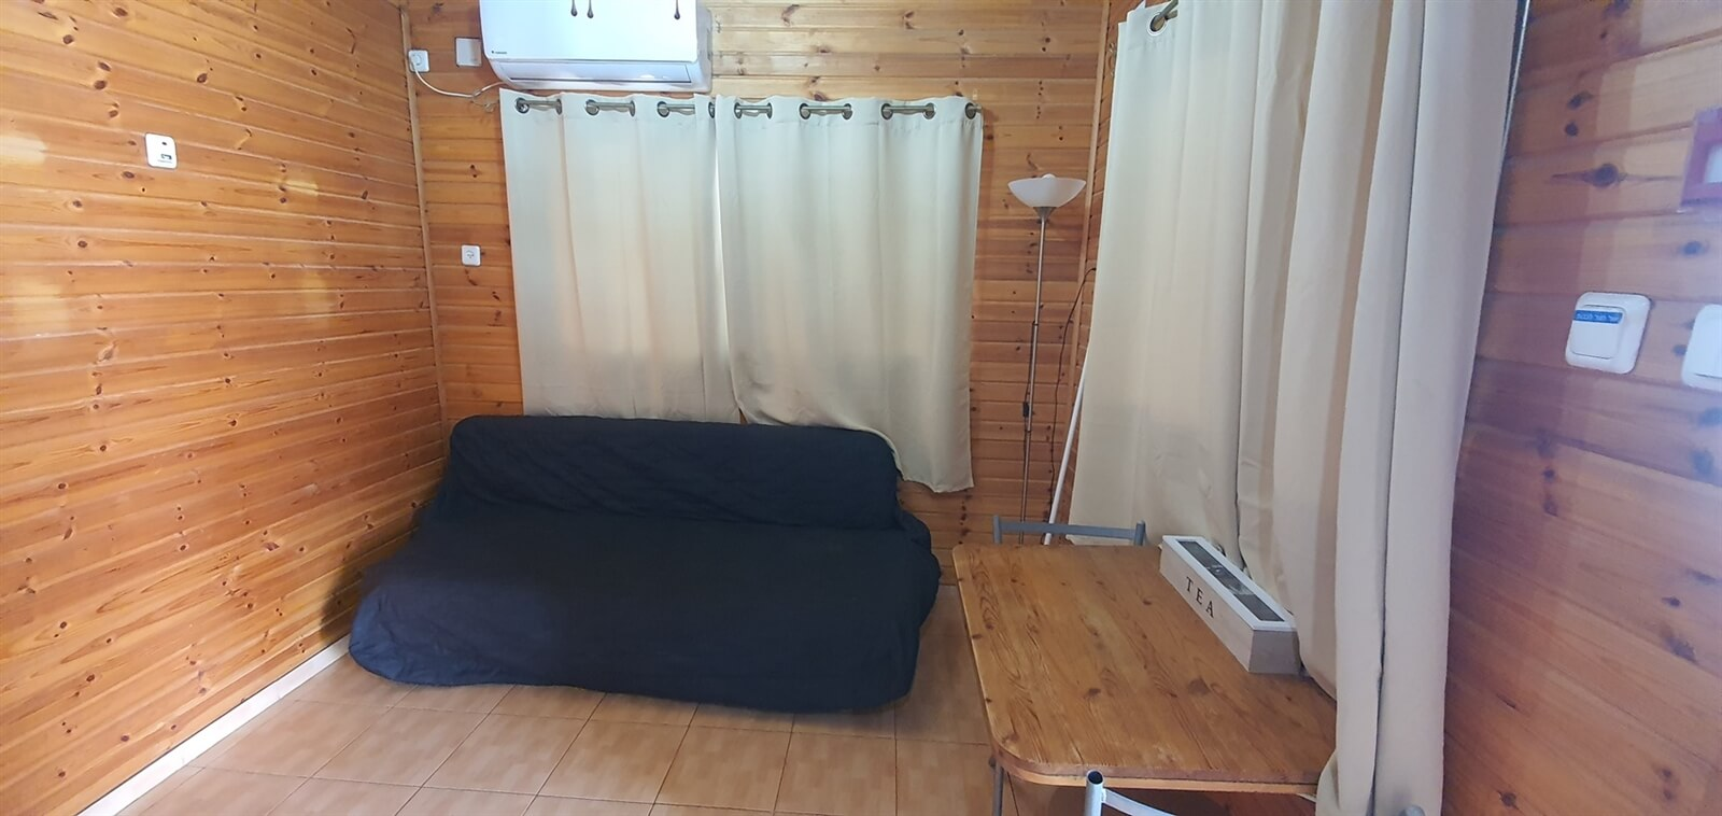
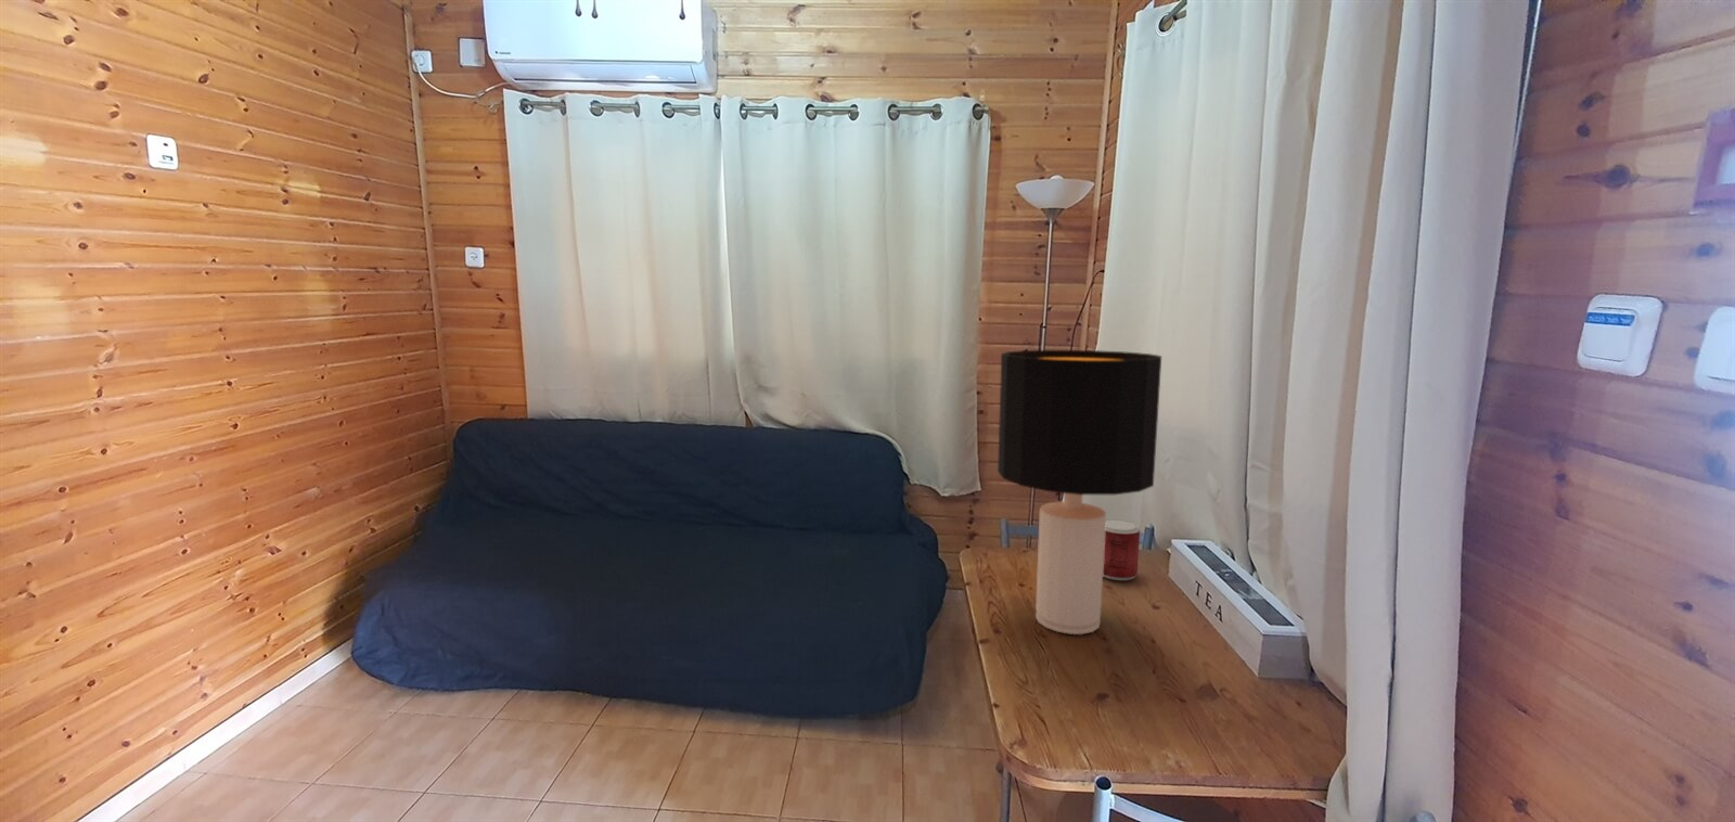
+ desk lamp [997,350,1163,635]
+ beverage can [1103,519,1141,581]
